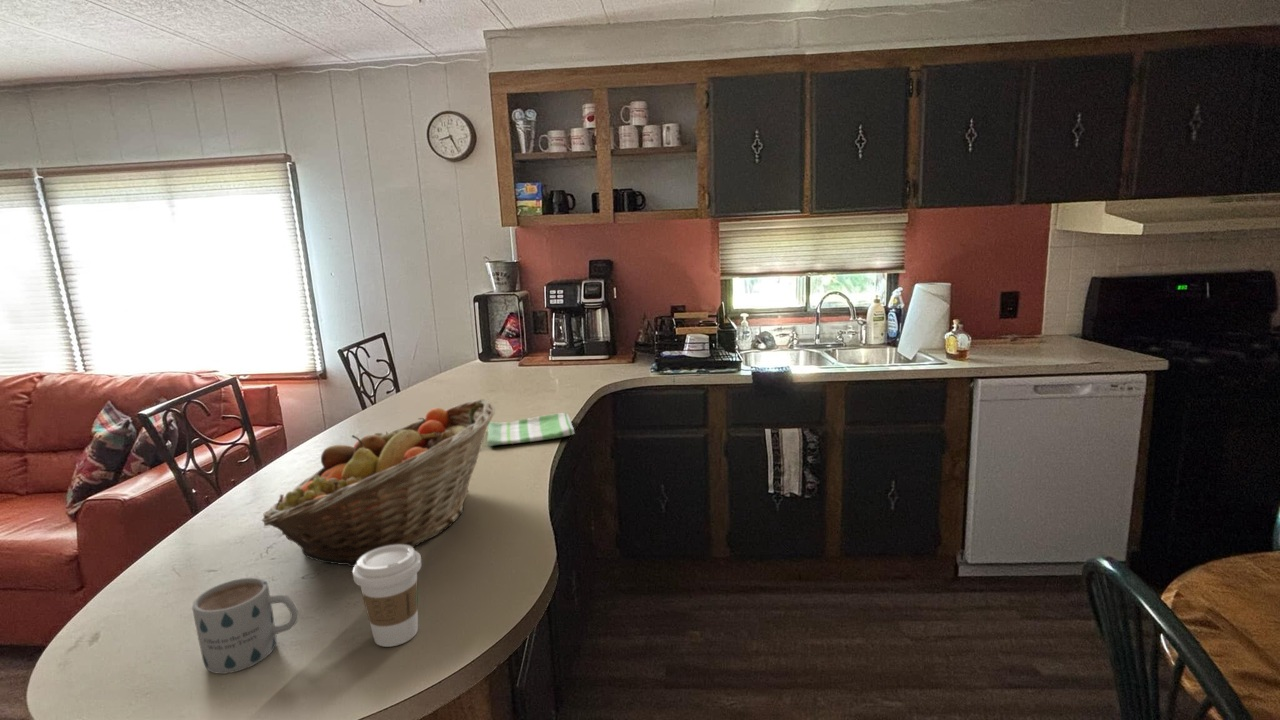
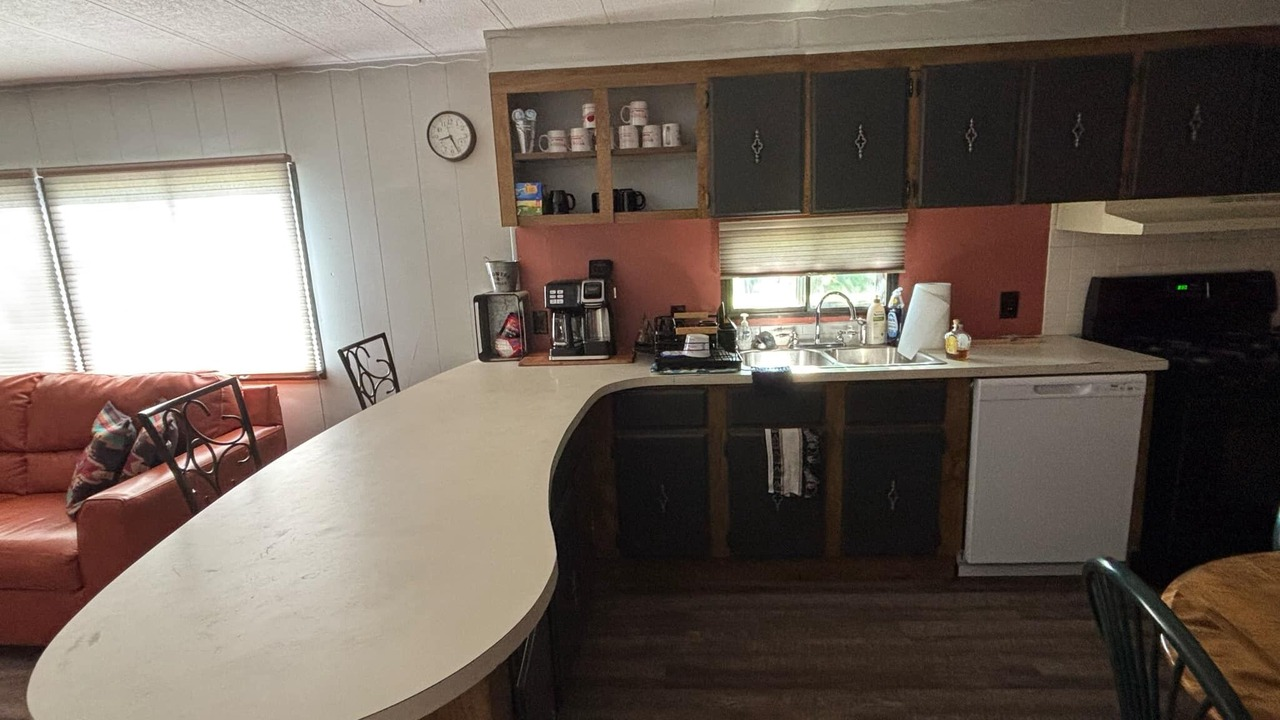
- fruit basket [260,398,496,568]
- coffee cup [351,544,423,648]
- dish towel [486,412,576,447]
- mug [191,576,300,675]
